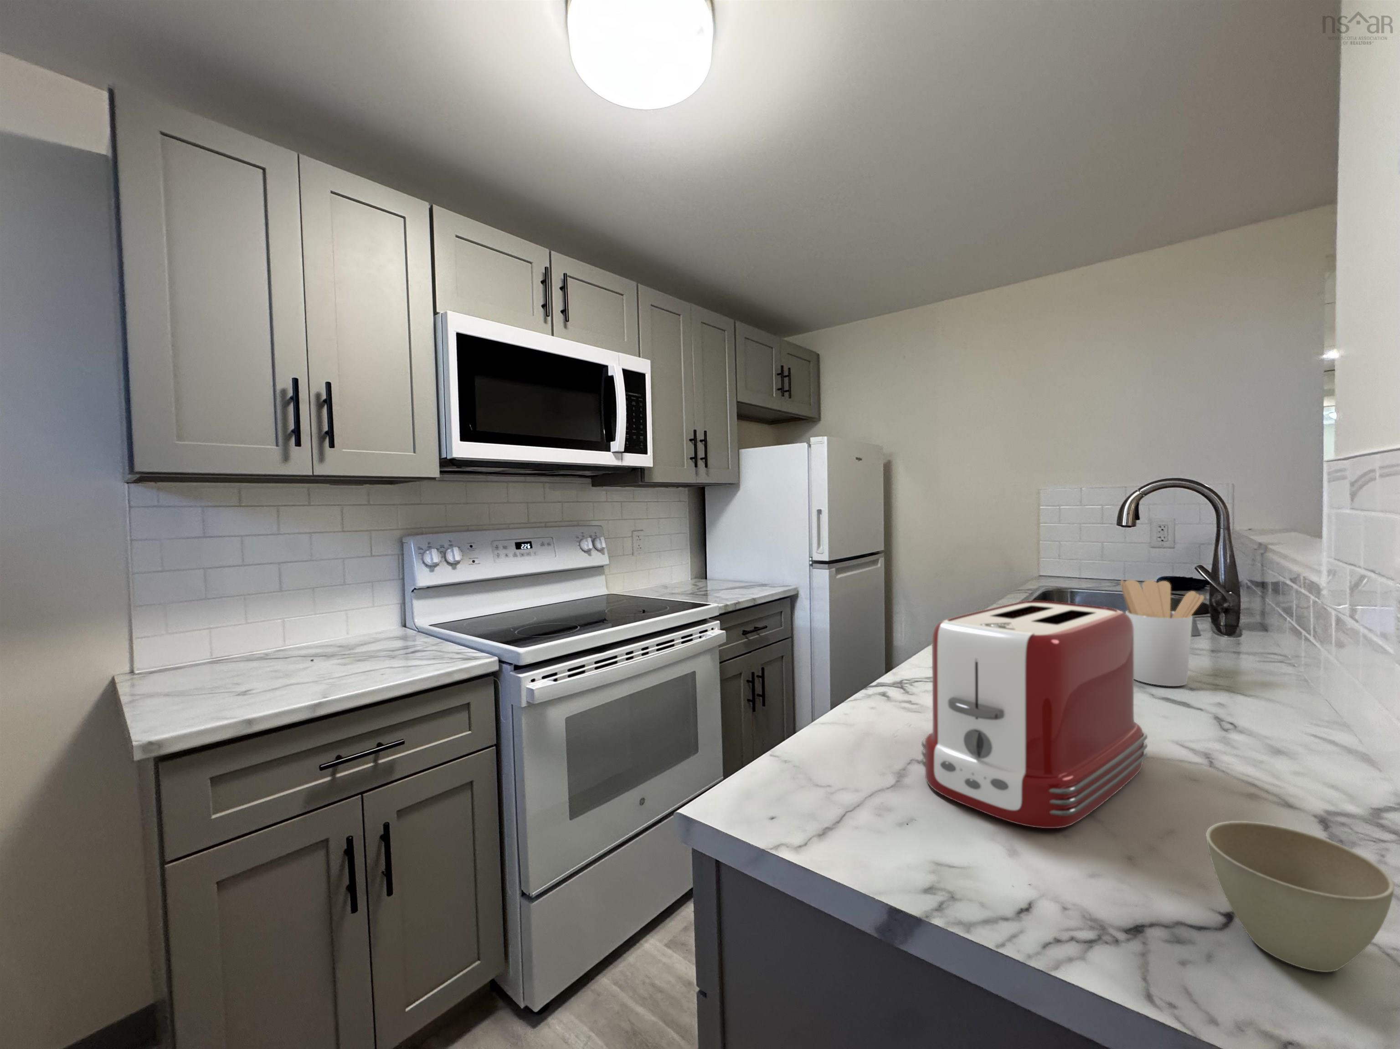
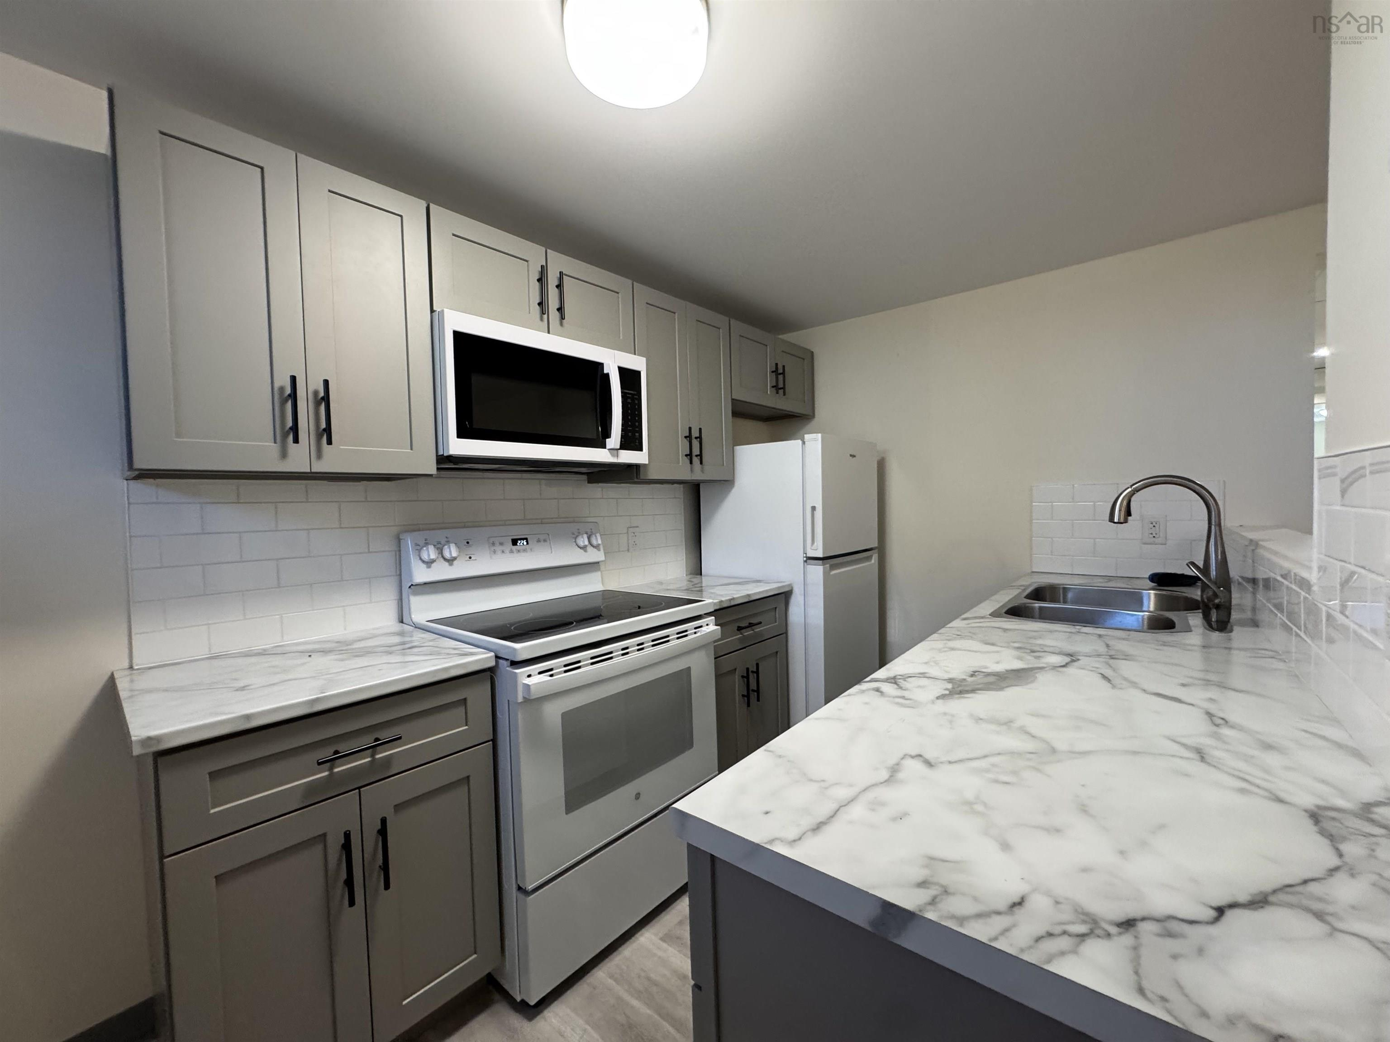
- utensil holder [1120,580,1205,686]
- flower pot [1205,821,1394,973]
- toaster [922,601,1148,829]
